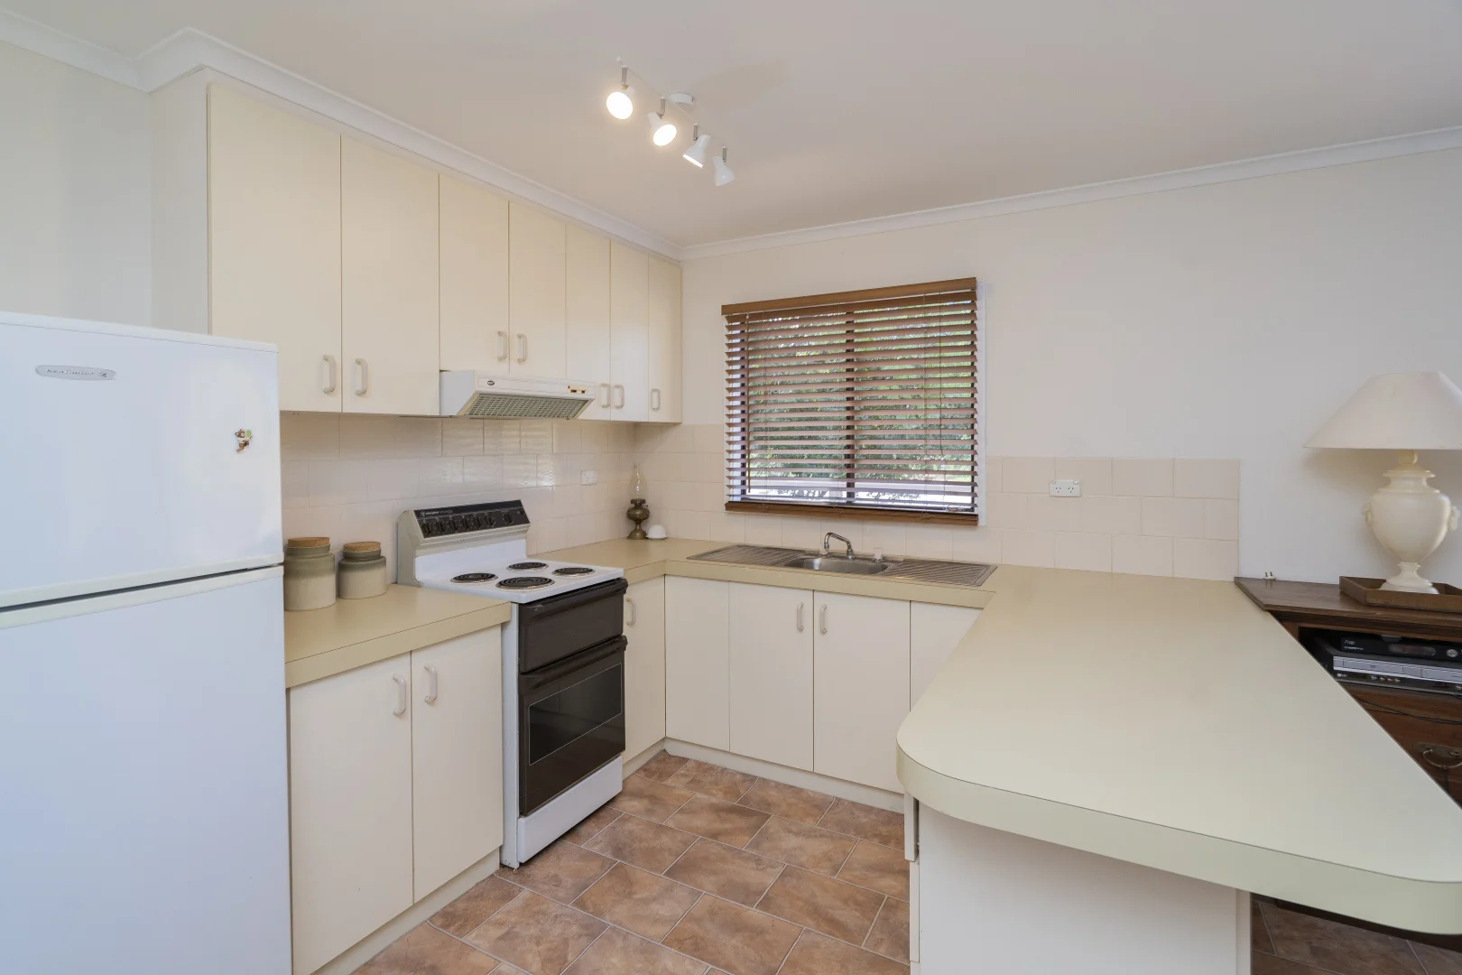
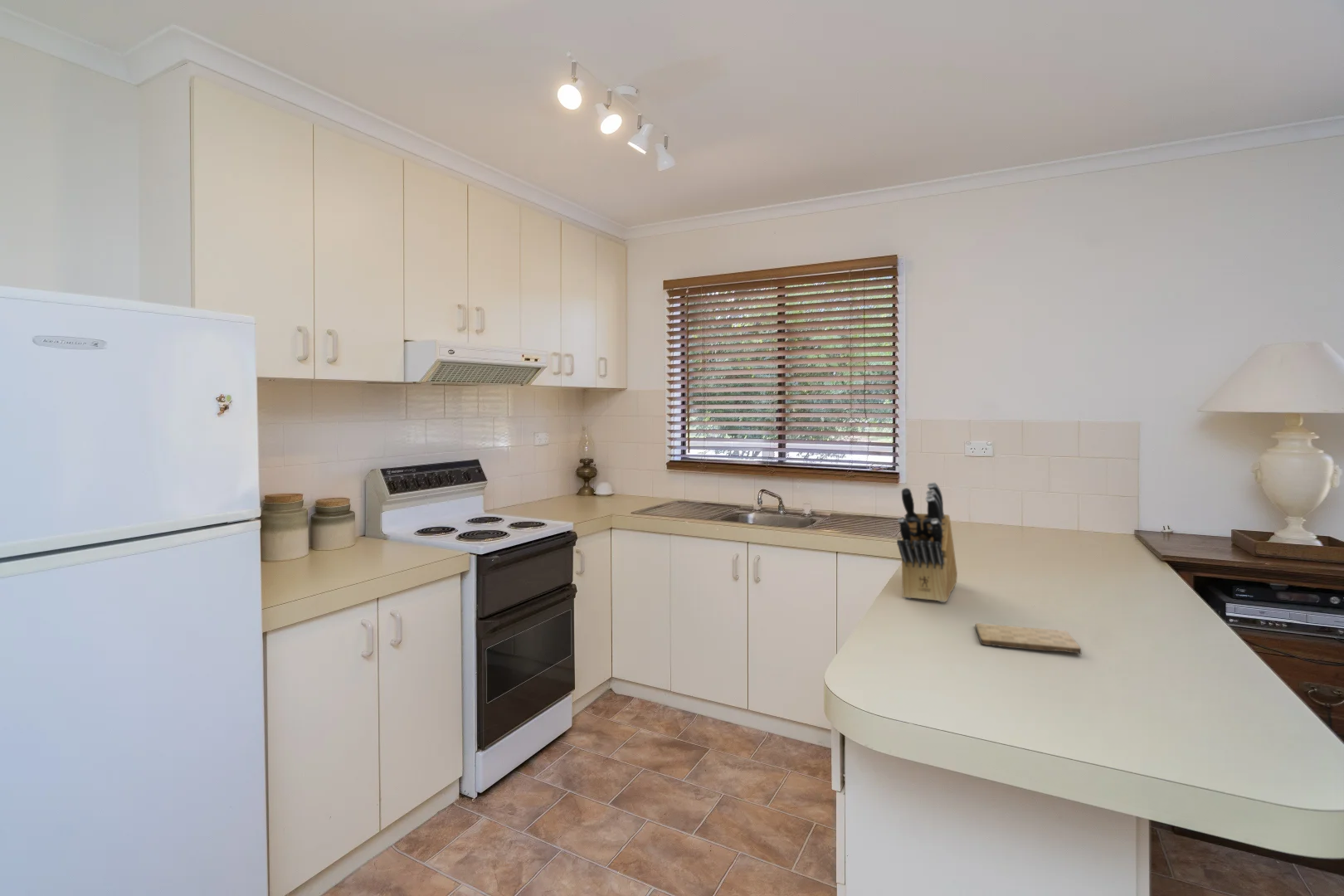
+ knife block [896,481,958,603]
+ cutting board [975,622,1082,655]
